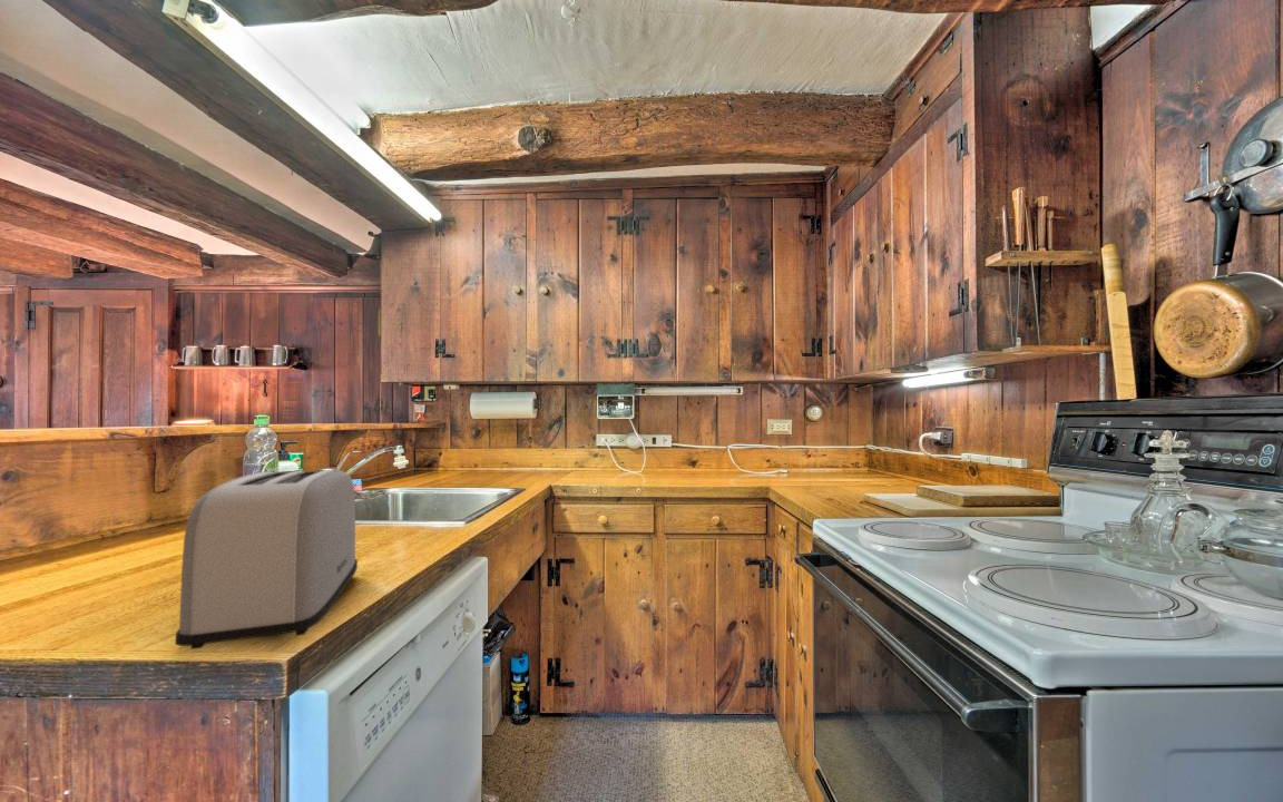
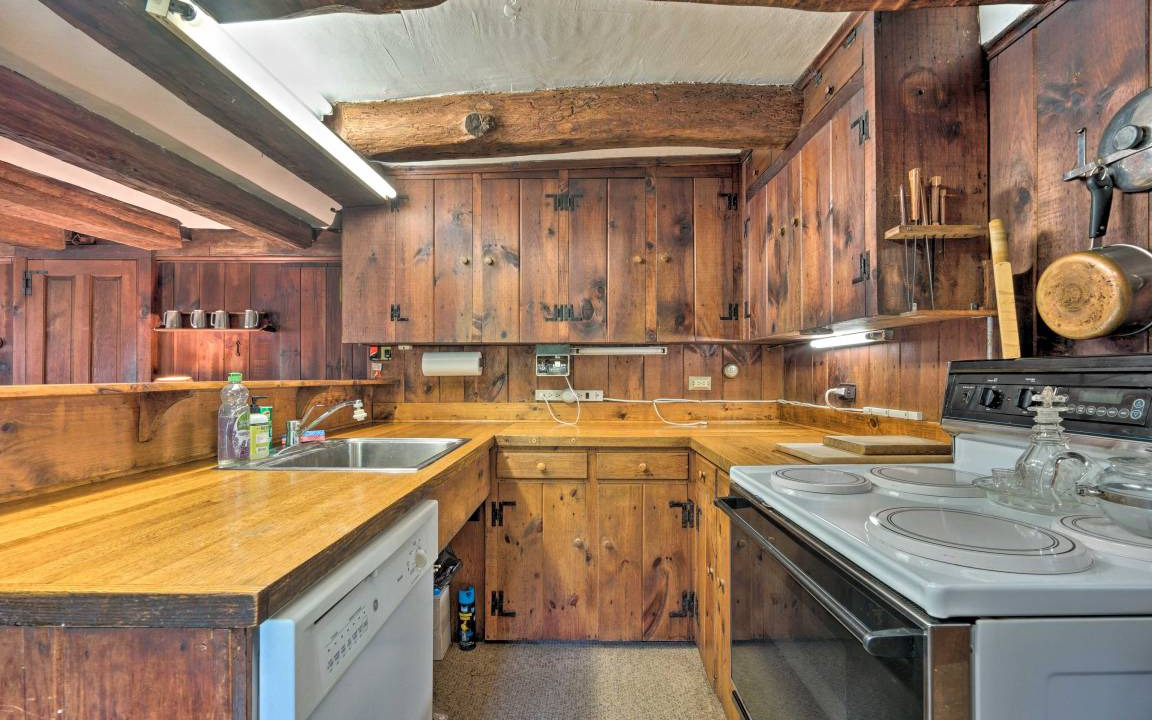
- toaster [175,468,359,651]
